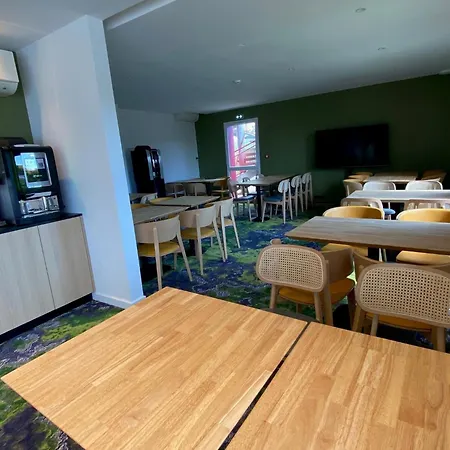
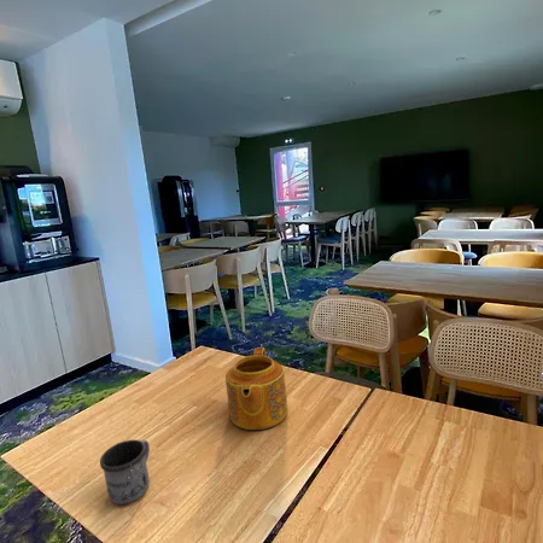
+ teapot [224,346,290,431]
+ mug [99,439,151,506]
